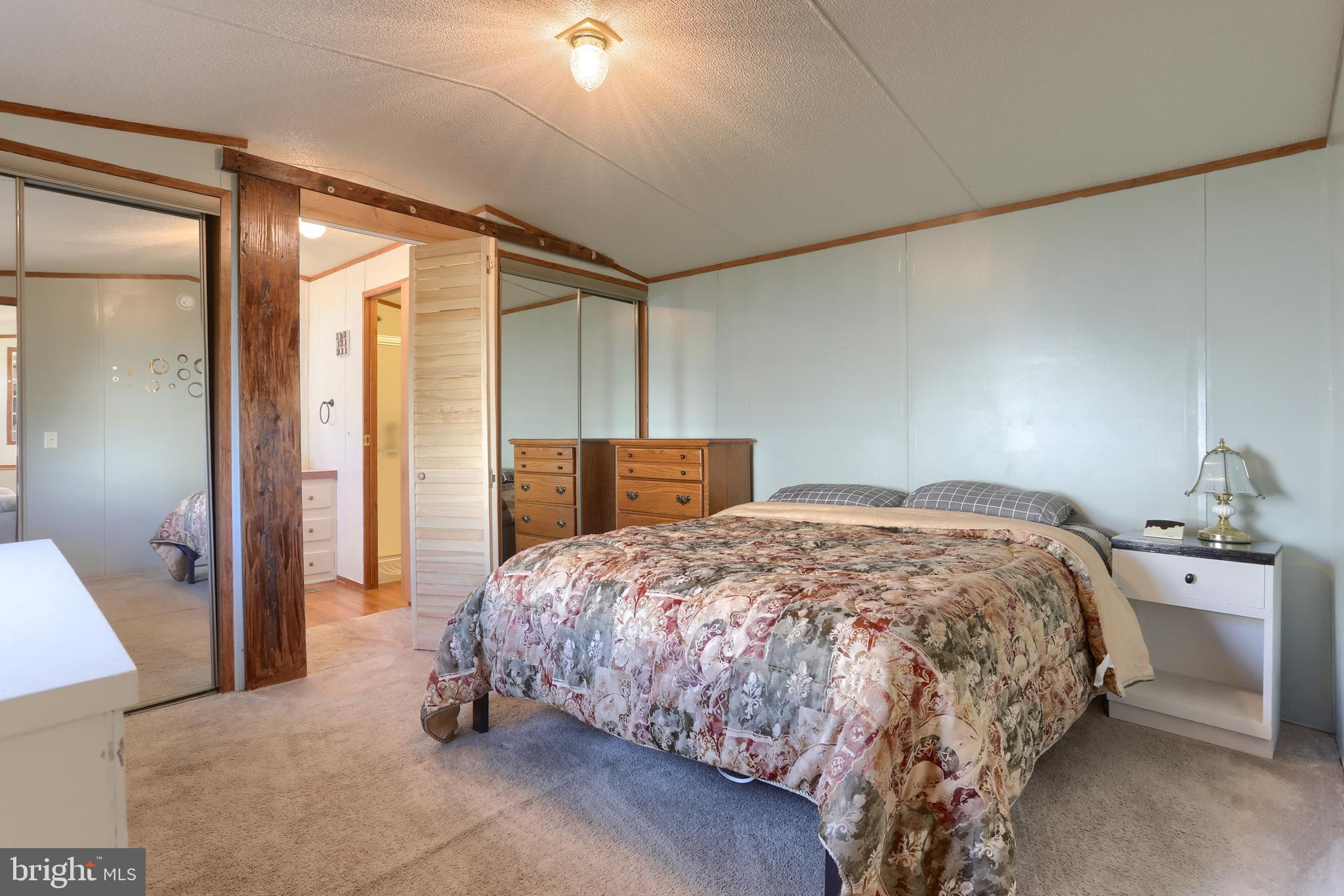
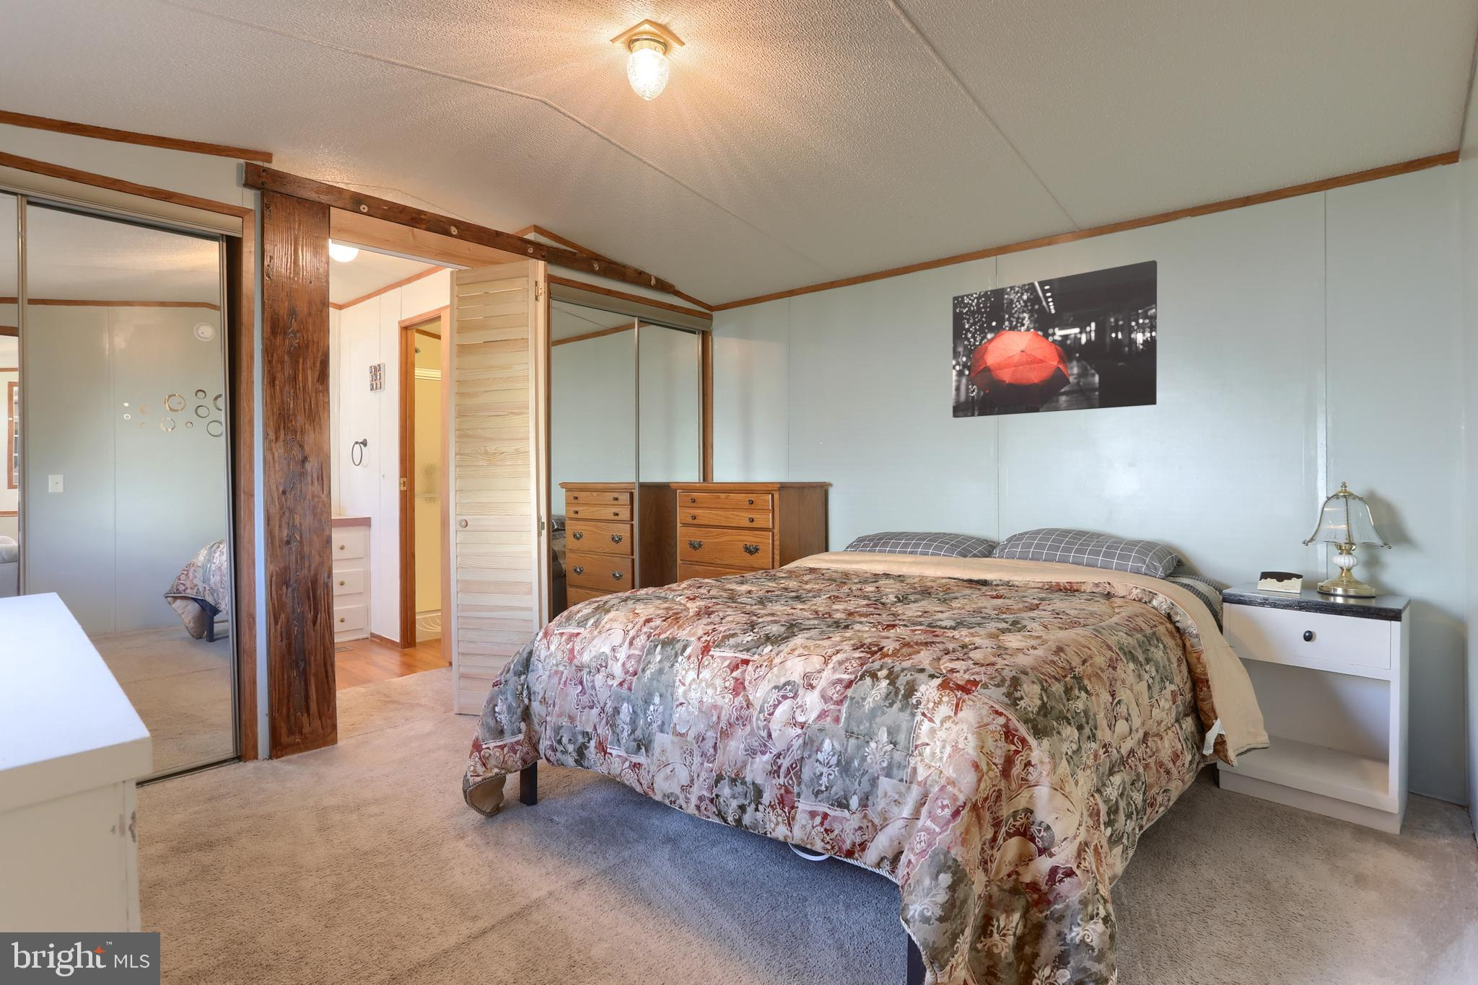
+ wall art [952,259,1158,418]
